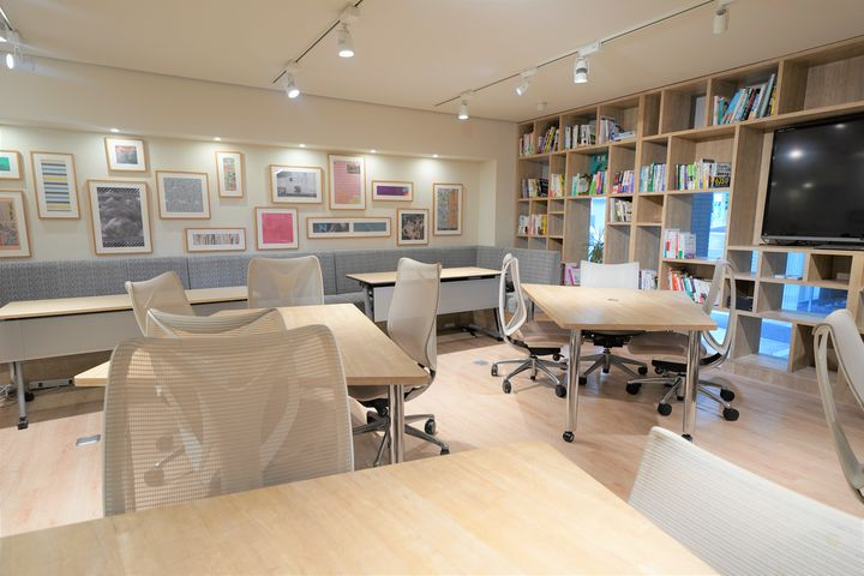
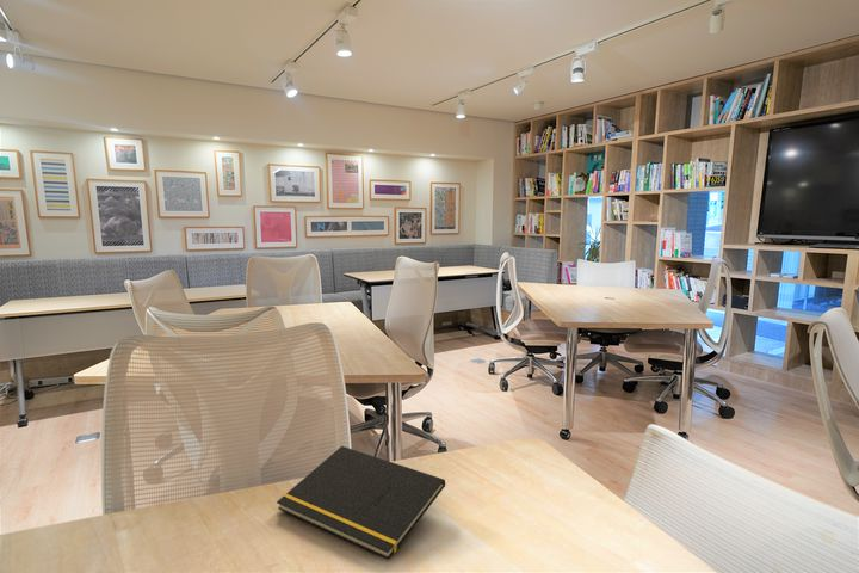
+ notepad [276,445,446,561]
